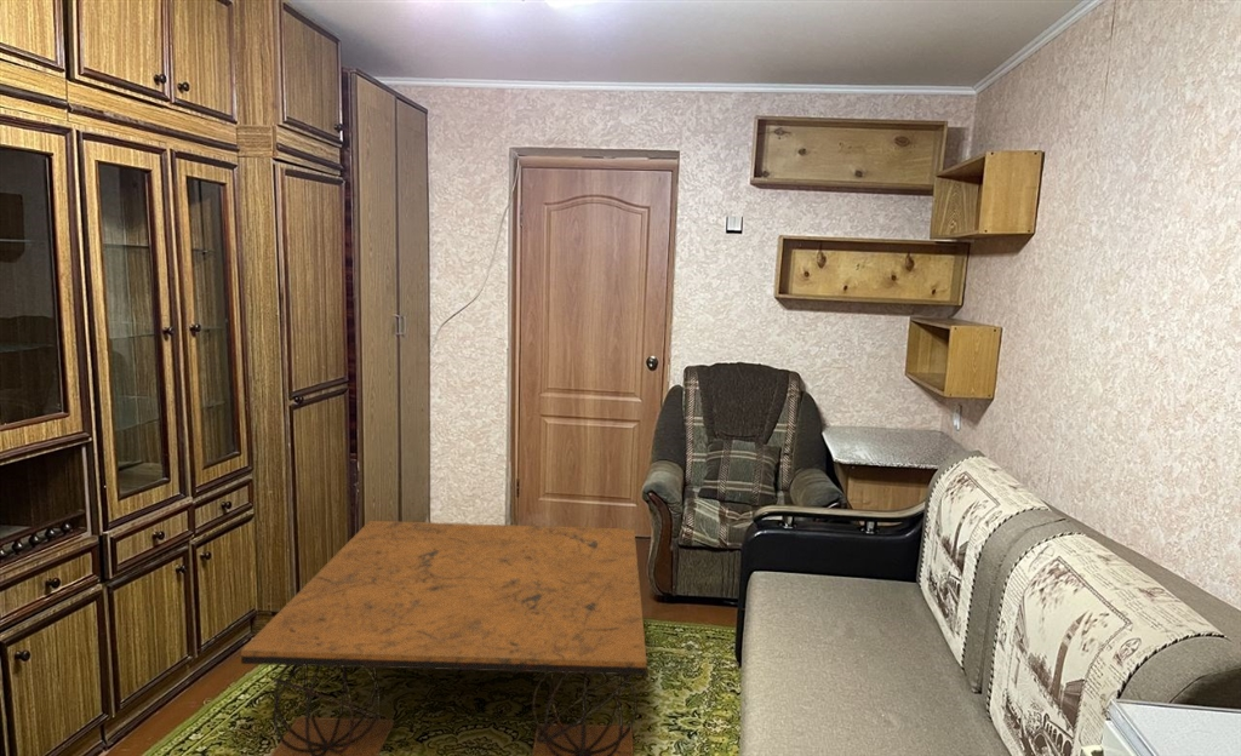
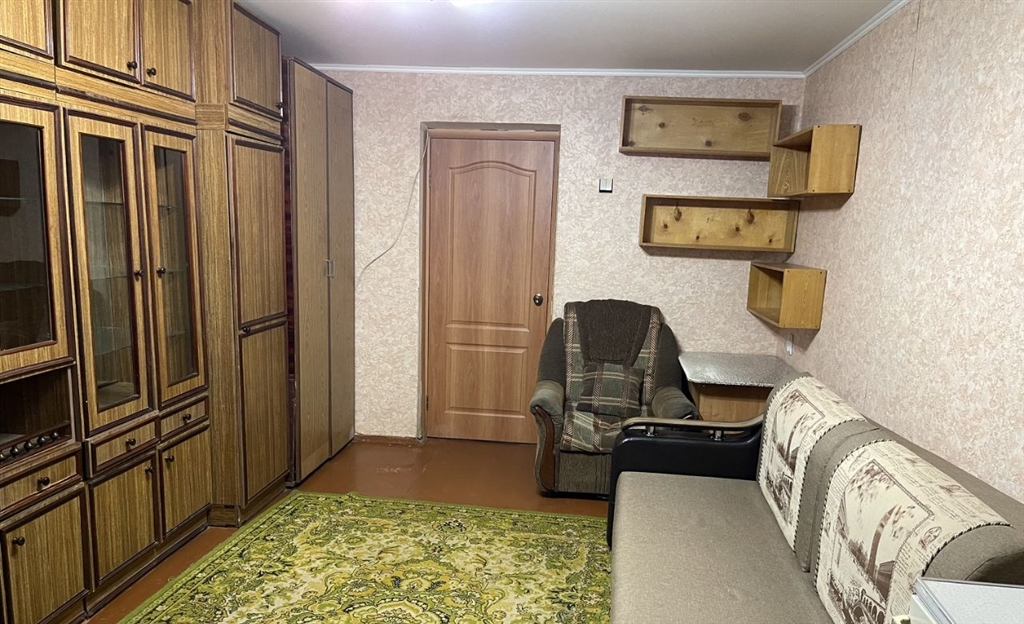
- coffee table [240,520,648,756]
